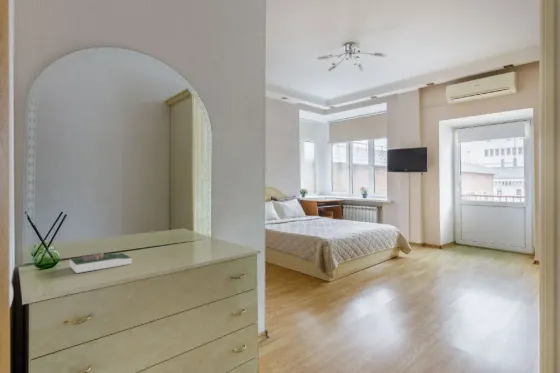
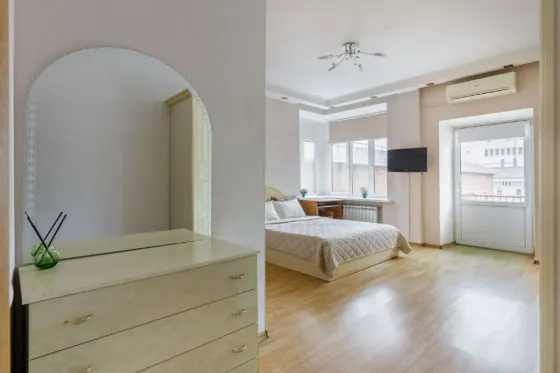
- book [69,251,133,274]
